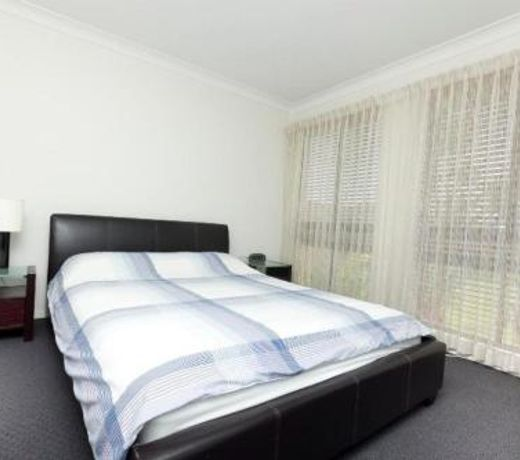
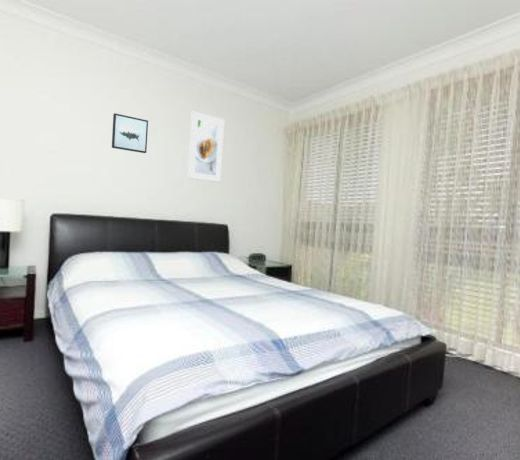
+ wall art [111,112,149,154]
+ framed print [187,111,225,183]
